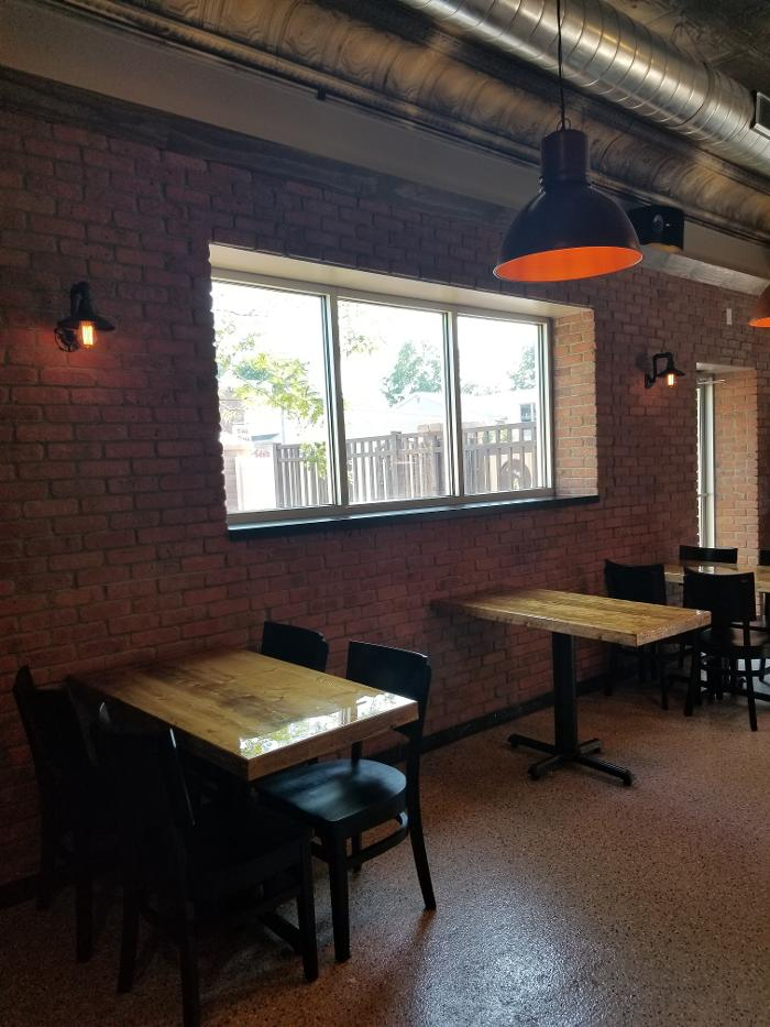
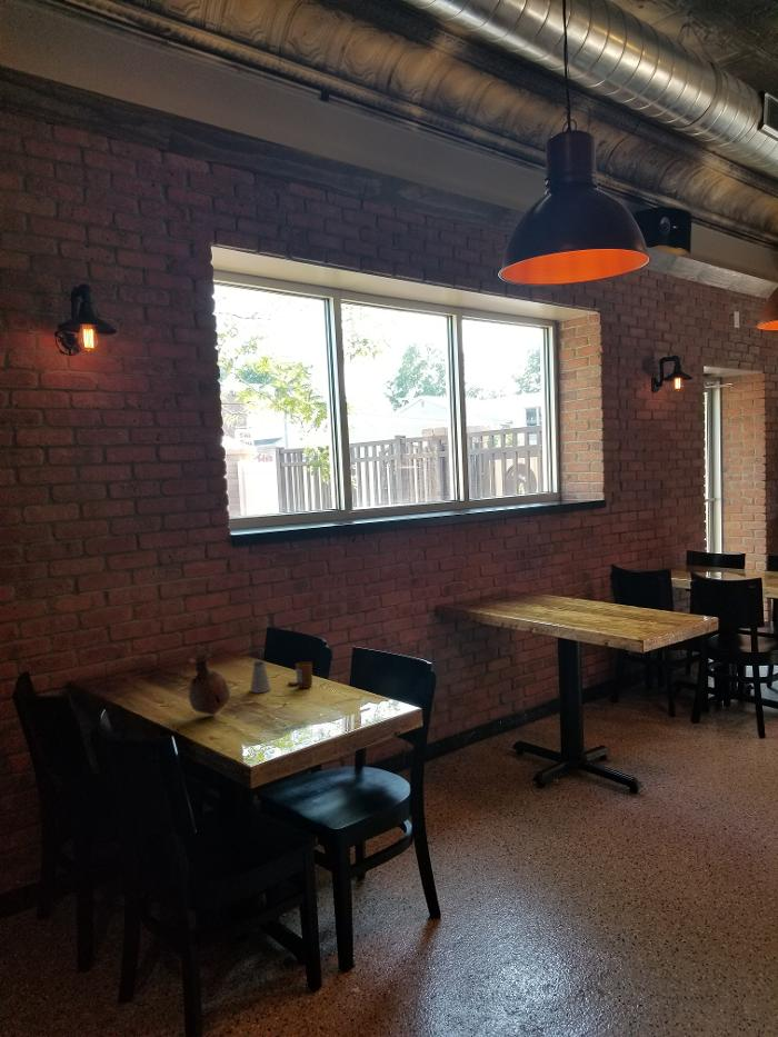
+ vase [188,651,231,716]
+ saltshaker [249,659,272,694]
+ candle [287,660,313,689]
